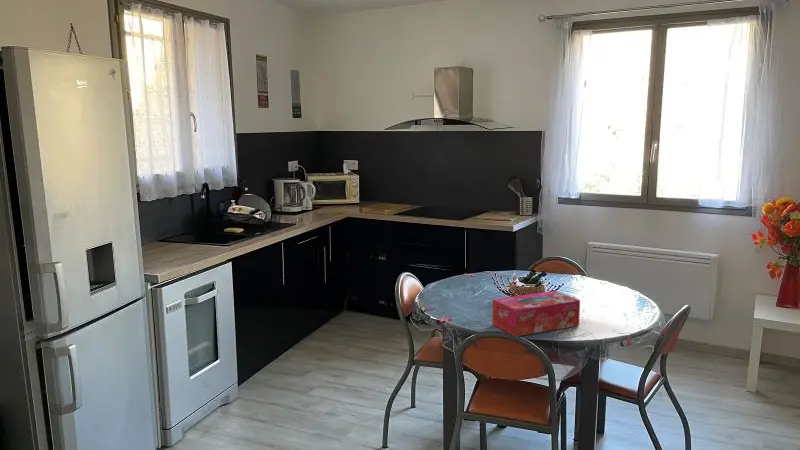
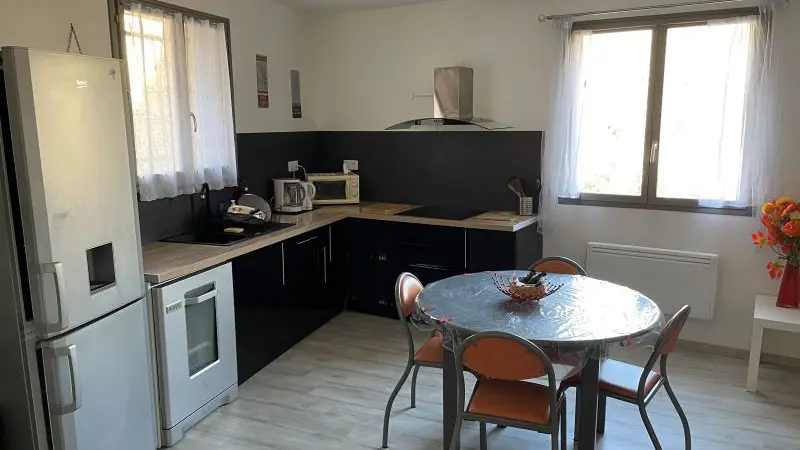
- tissue box [491,290,581,337]
